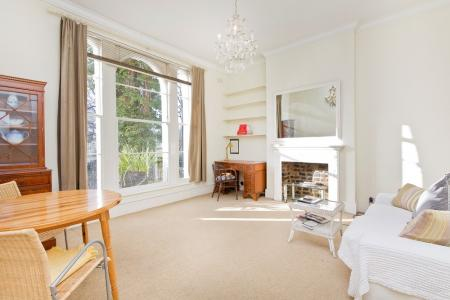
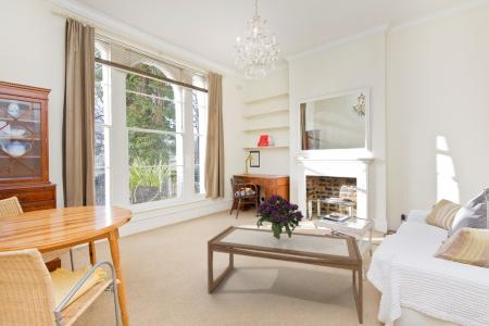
+ bouquet [253,193,305,239]
+ coffee table [206,225,364,325]
